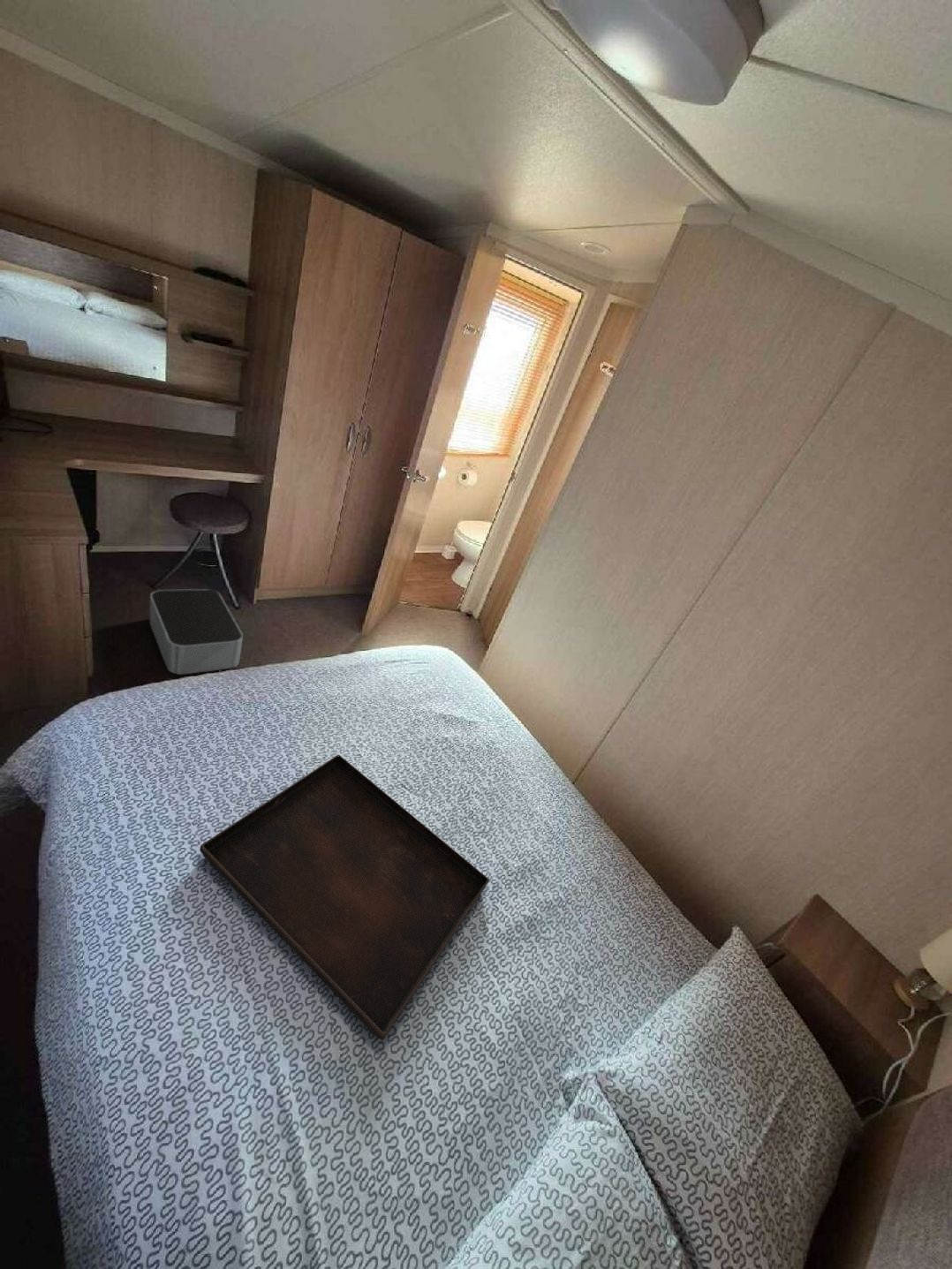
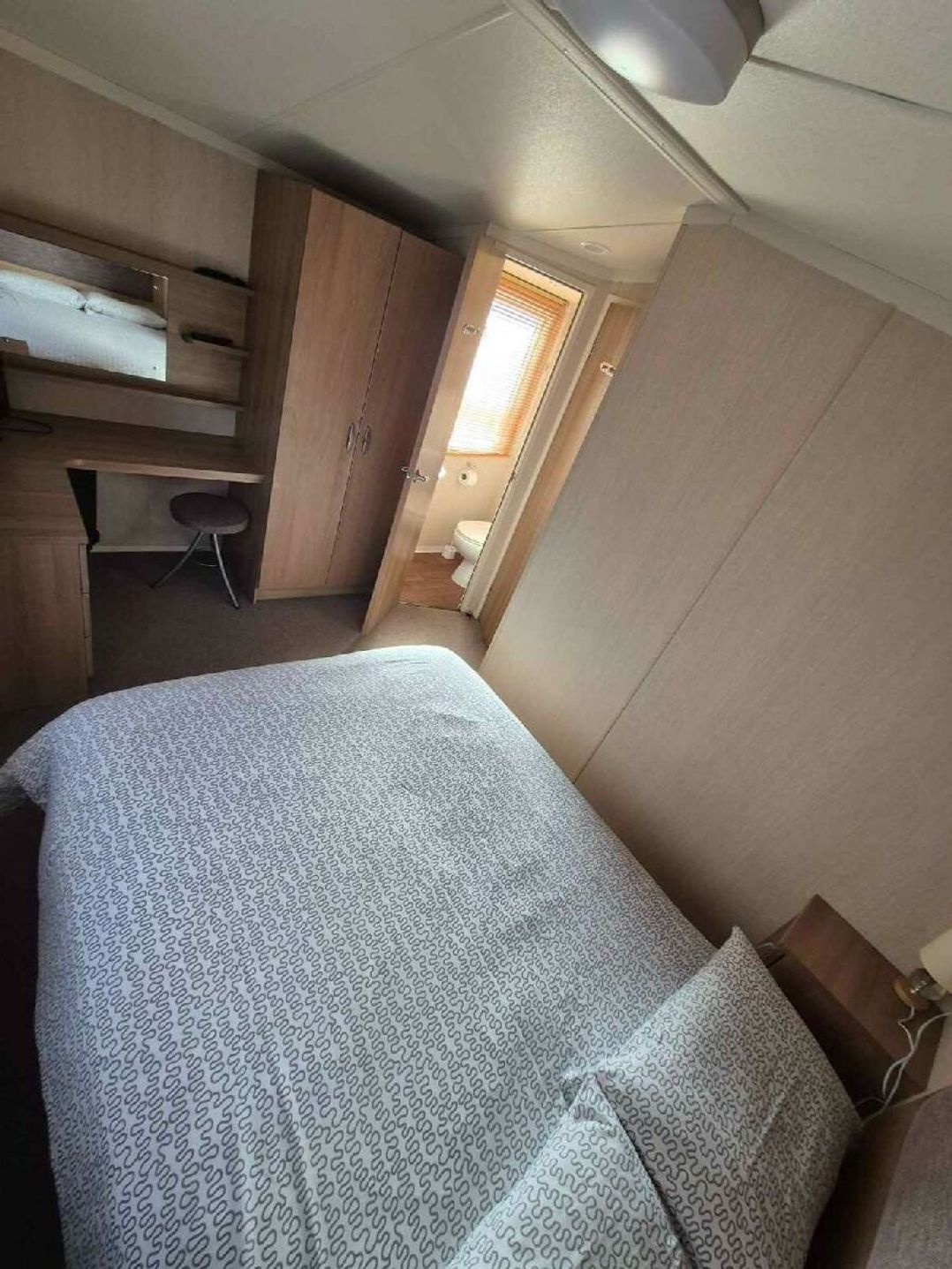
- serving tray [199,754,490,1041]
- storage bin [149,588,244,676]
